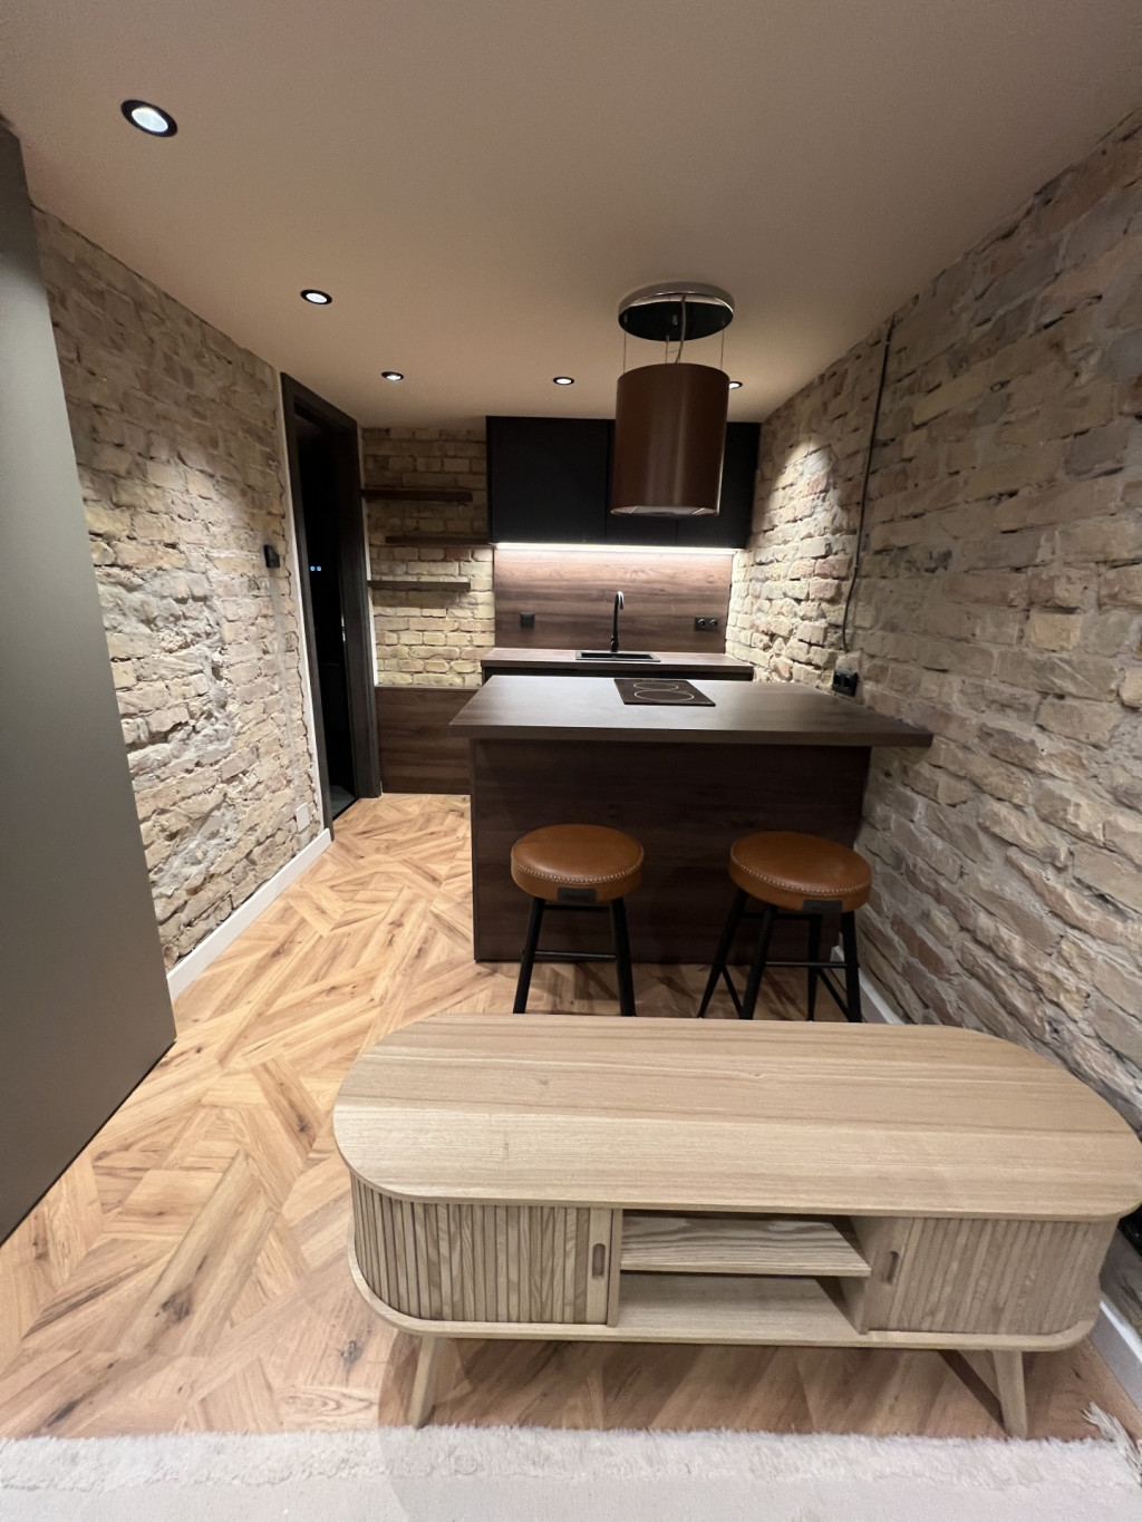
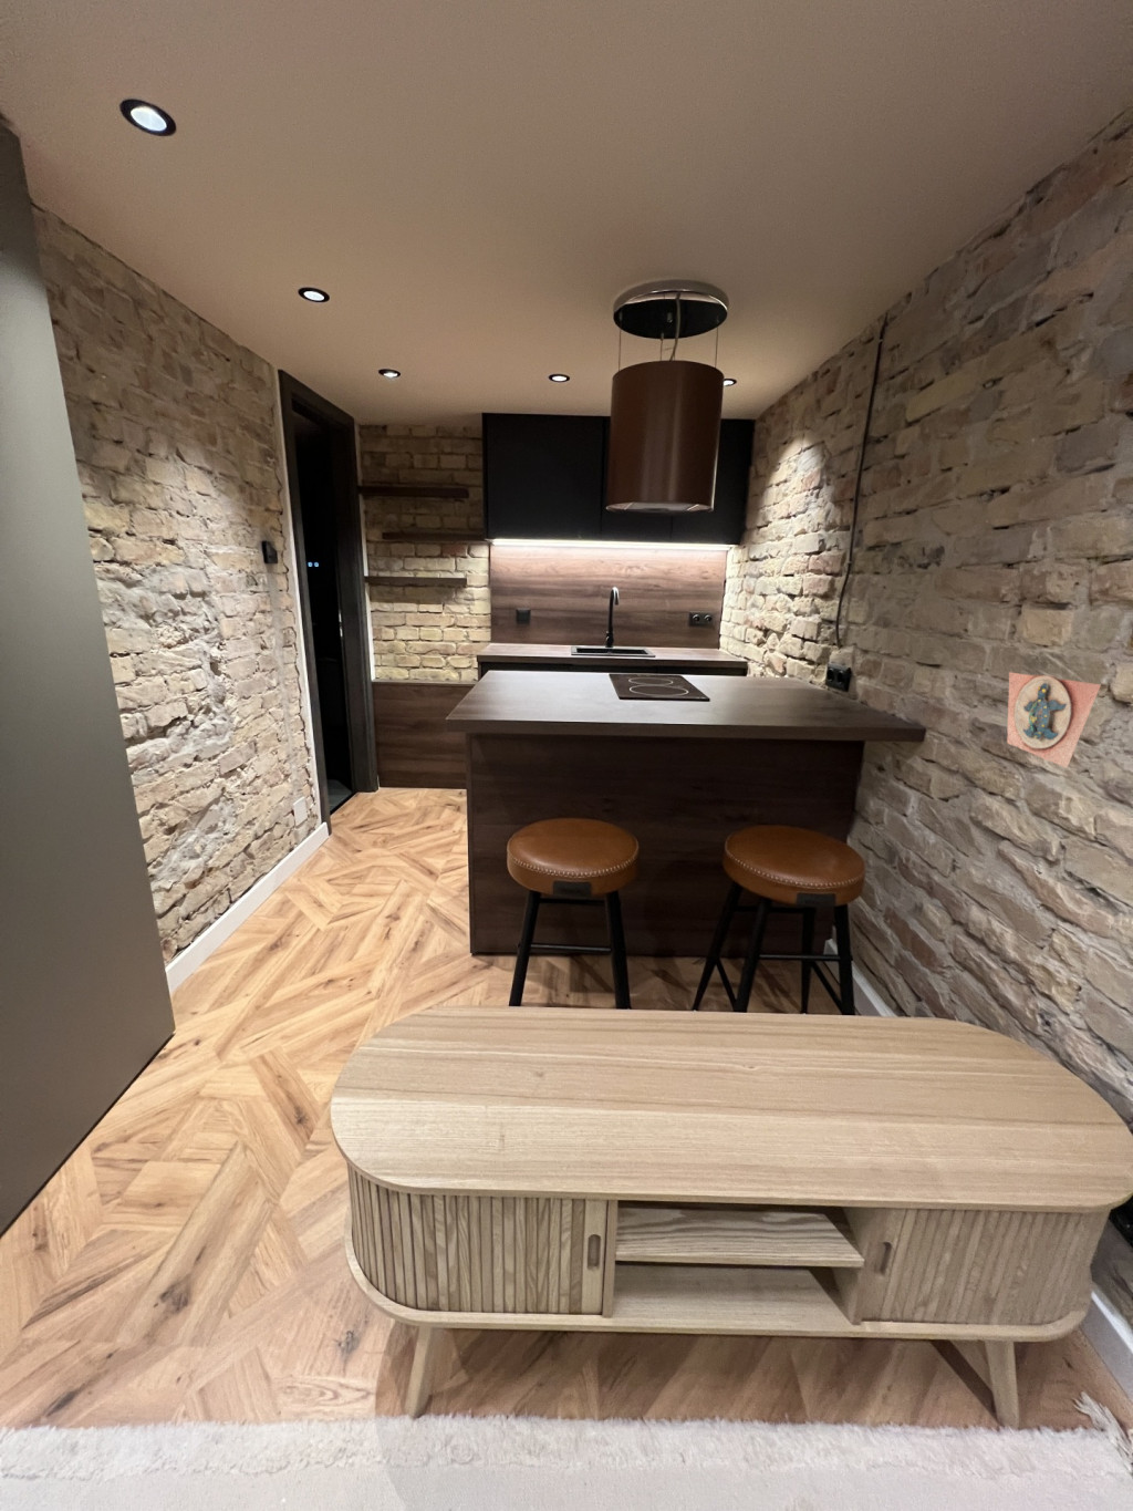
+ animal cookie [1006,670,1102,769]
